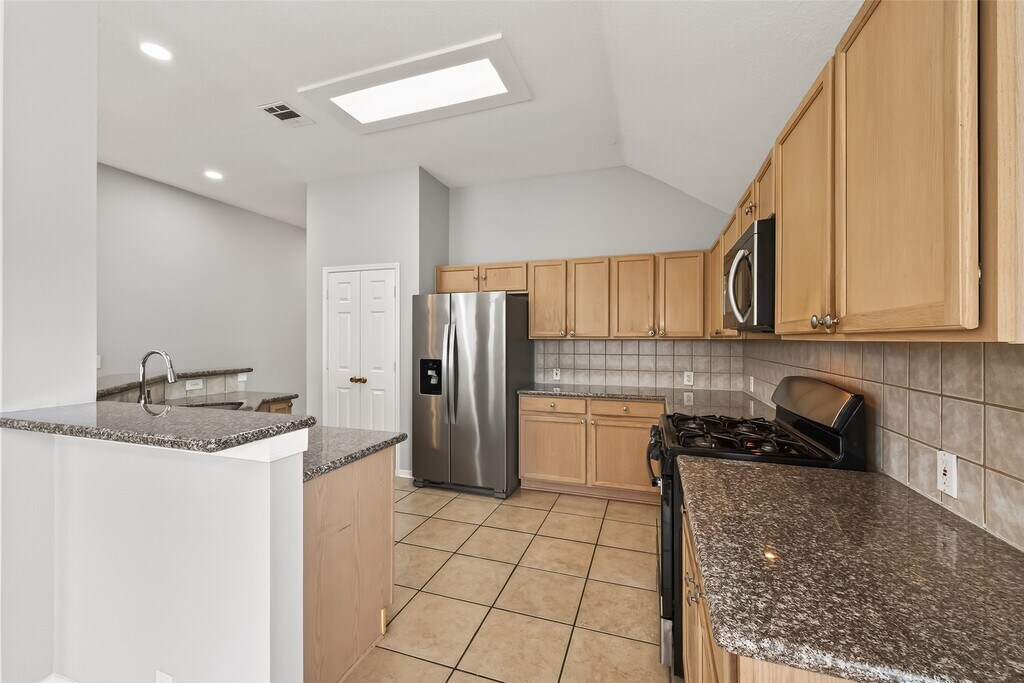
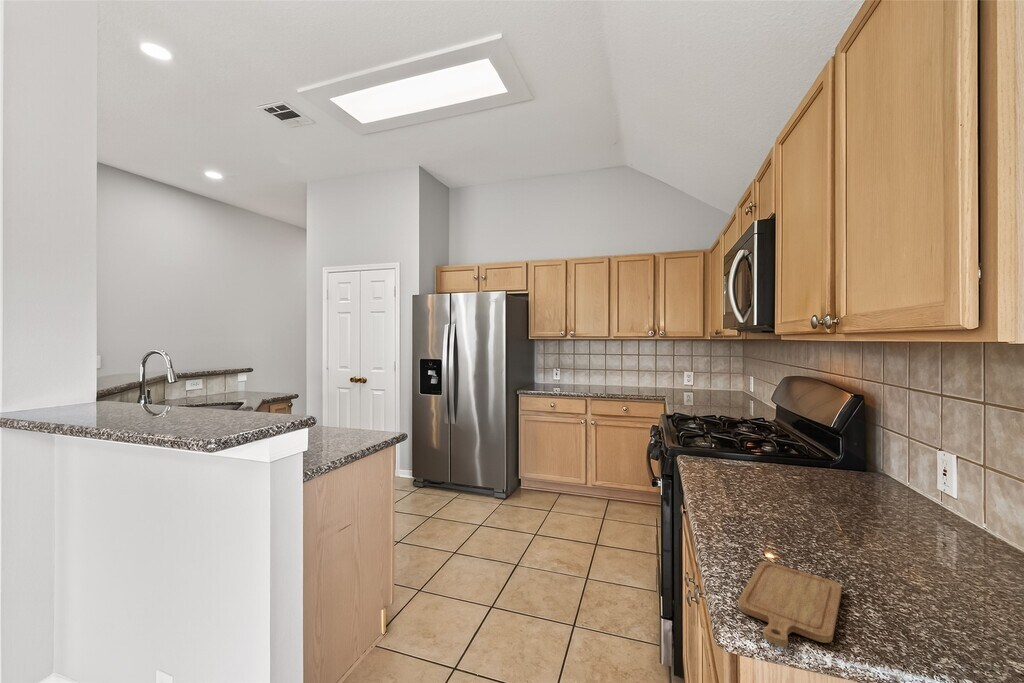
+ chopping board [737,561,842,648]
